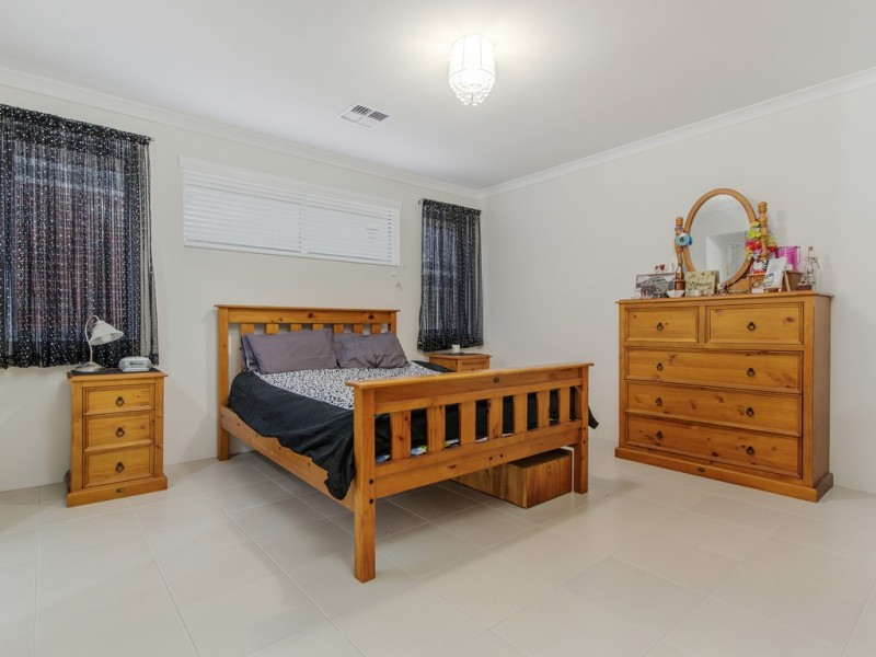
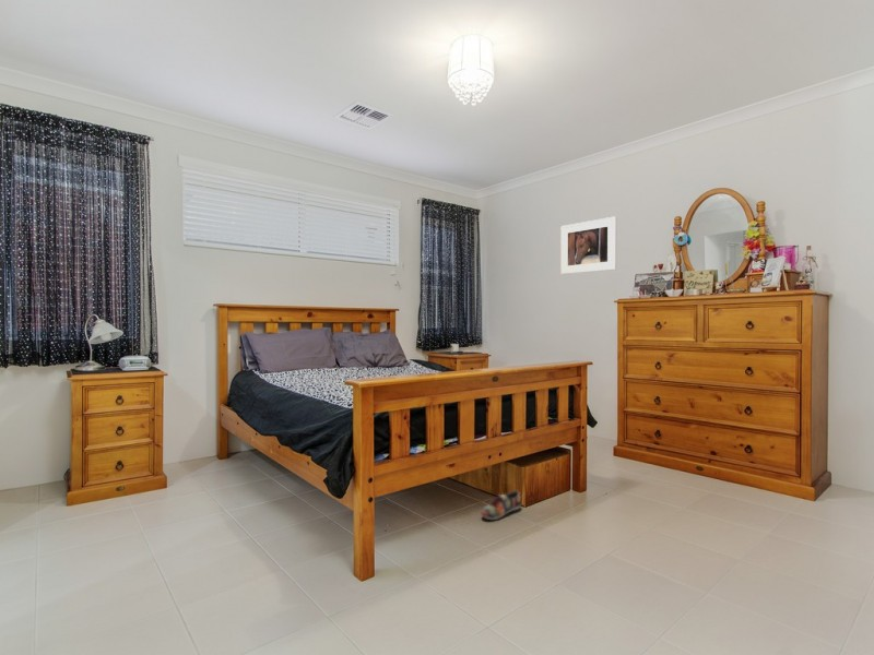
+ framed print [559,215,617,275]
+ shoe [481,490,522,521]
